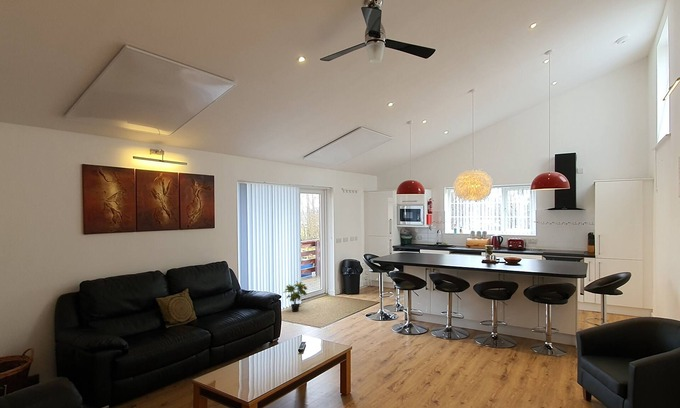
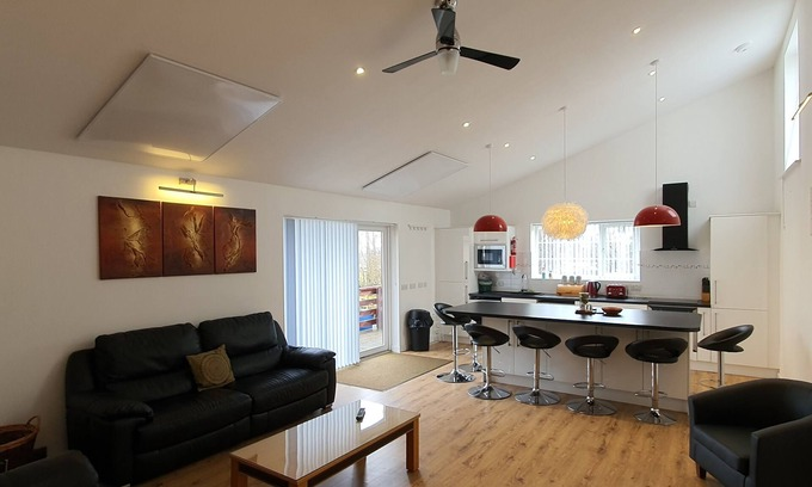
- potted plant [282,280,308,313]
